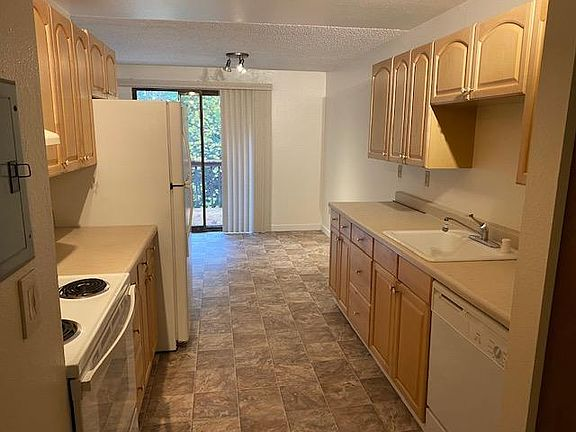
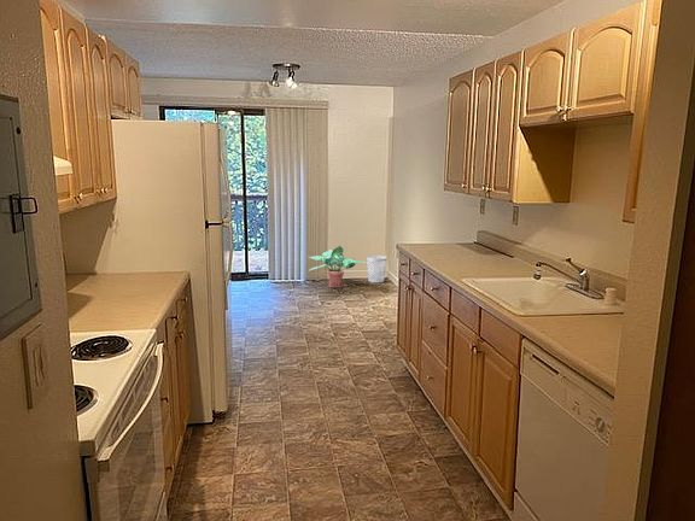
+ potted plant [306,245,368,289]
+ wastebasket [366,254,387,283]
